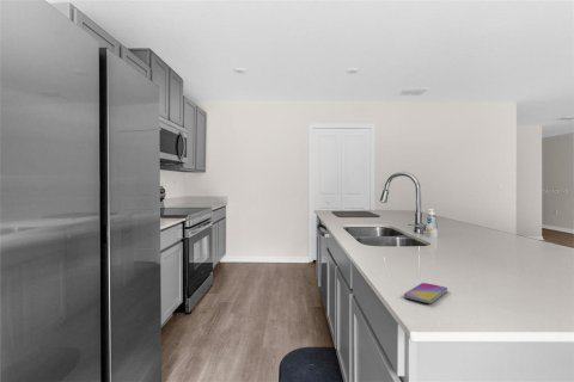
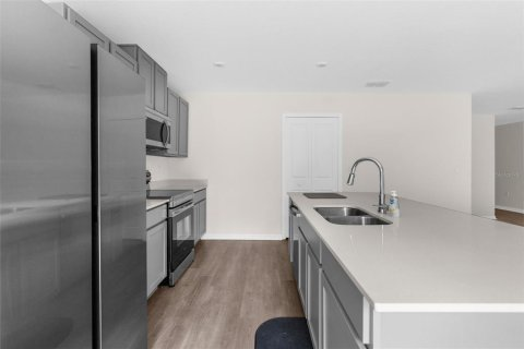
- smartphone [403,282,448,304]
